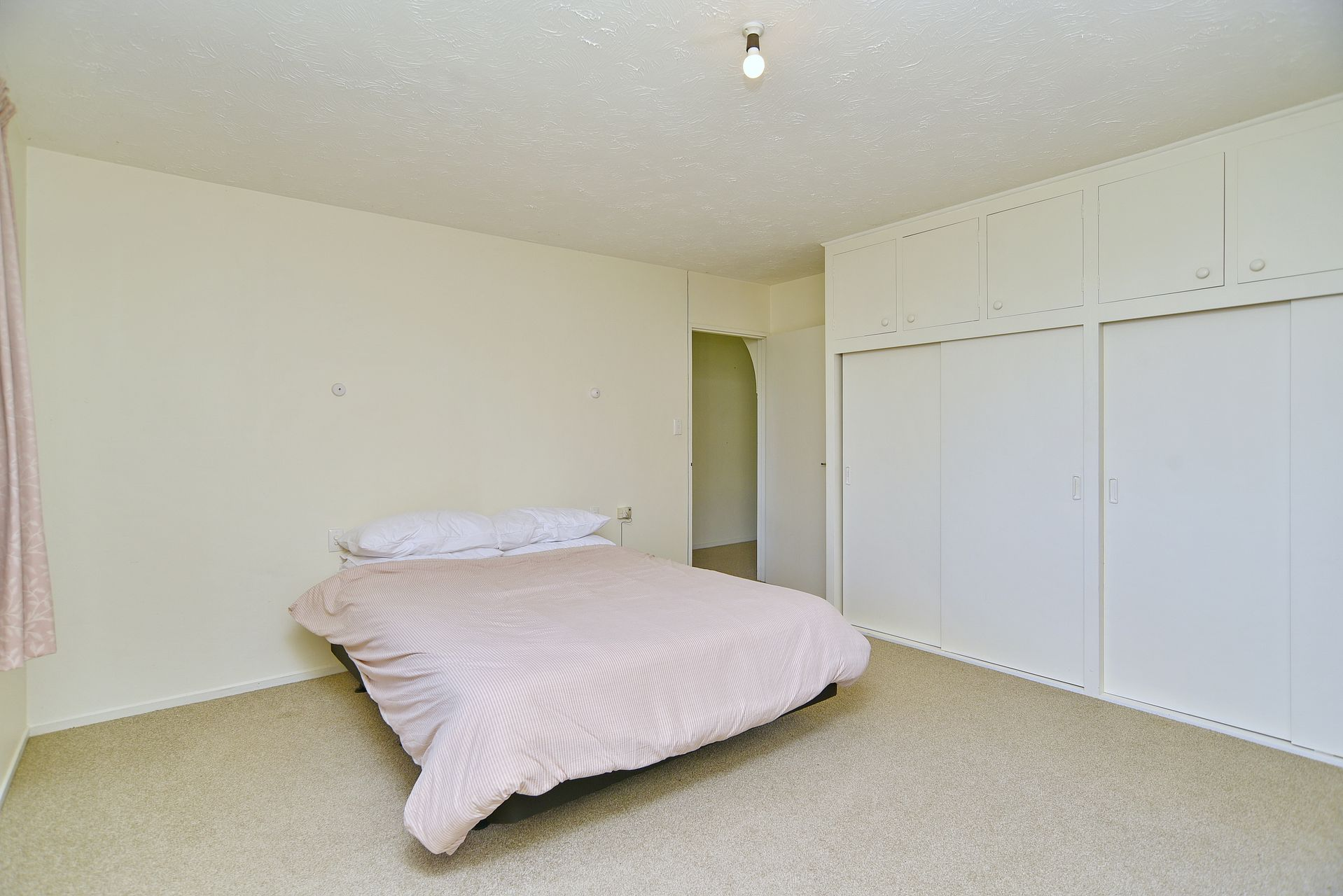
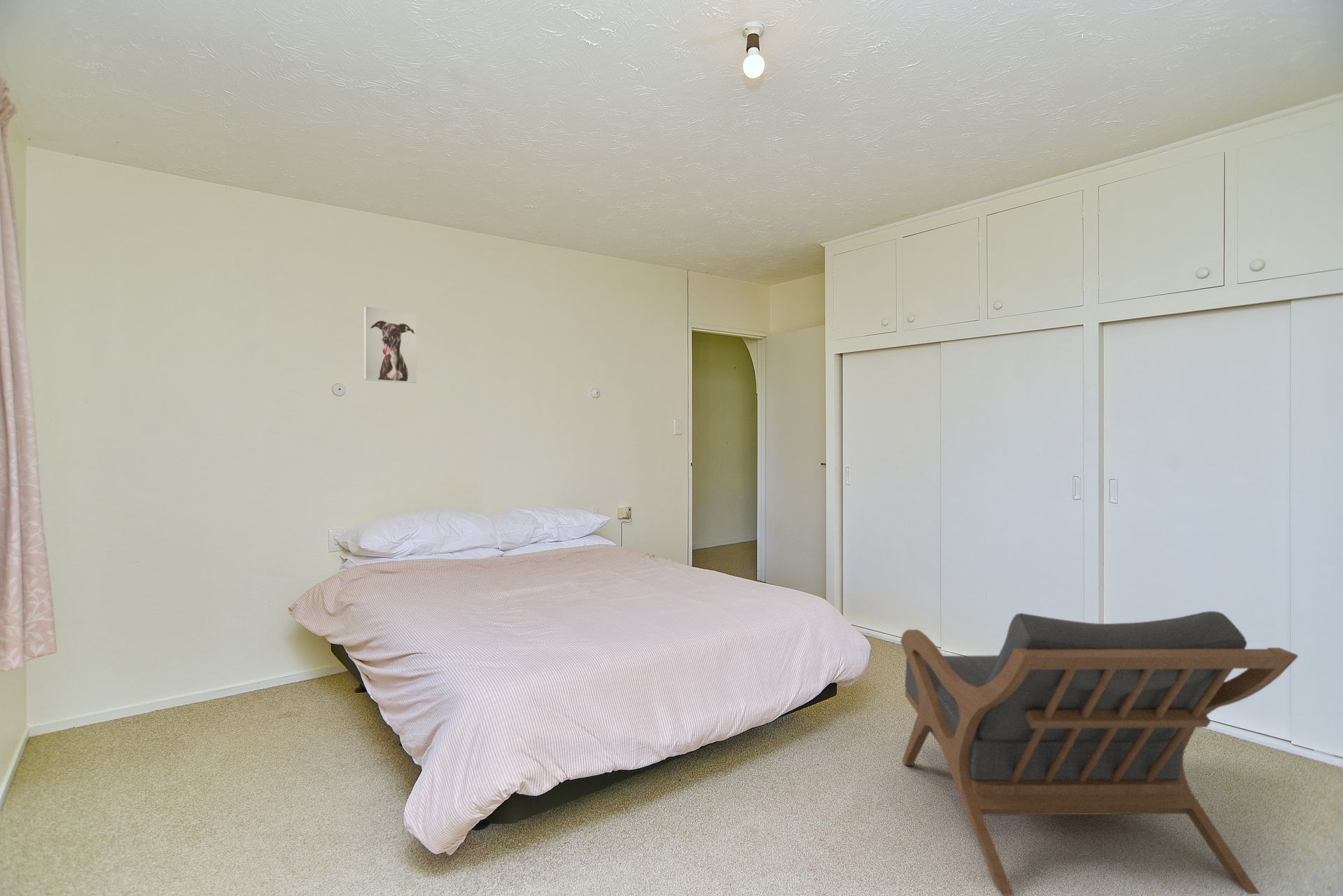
+ armchair [900,610,1299,896]
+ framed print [363,305,417,384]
